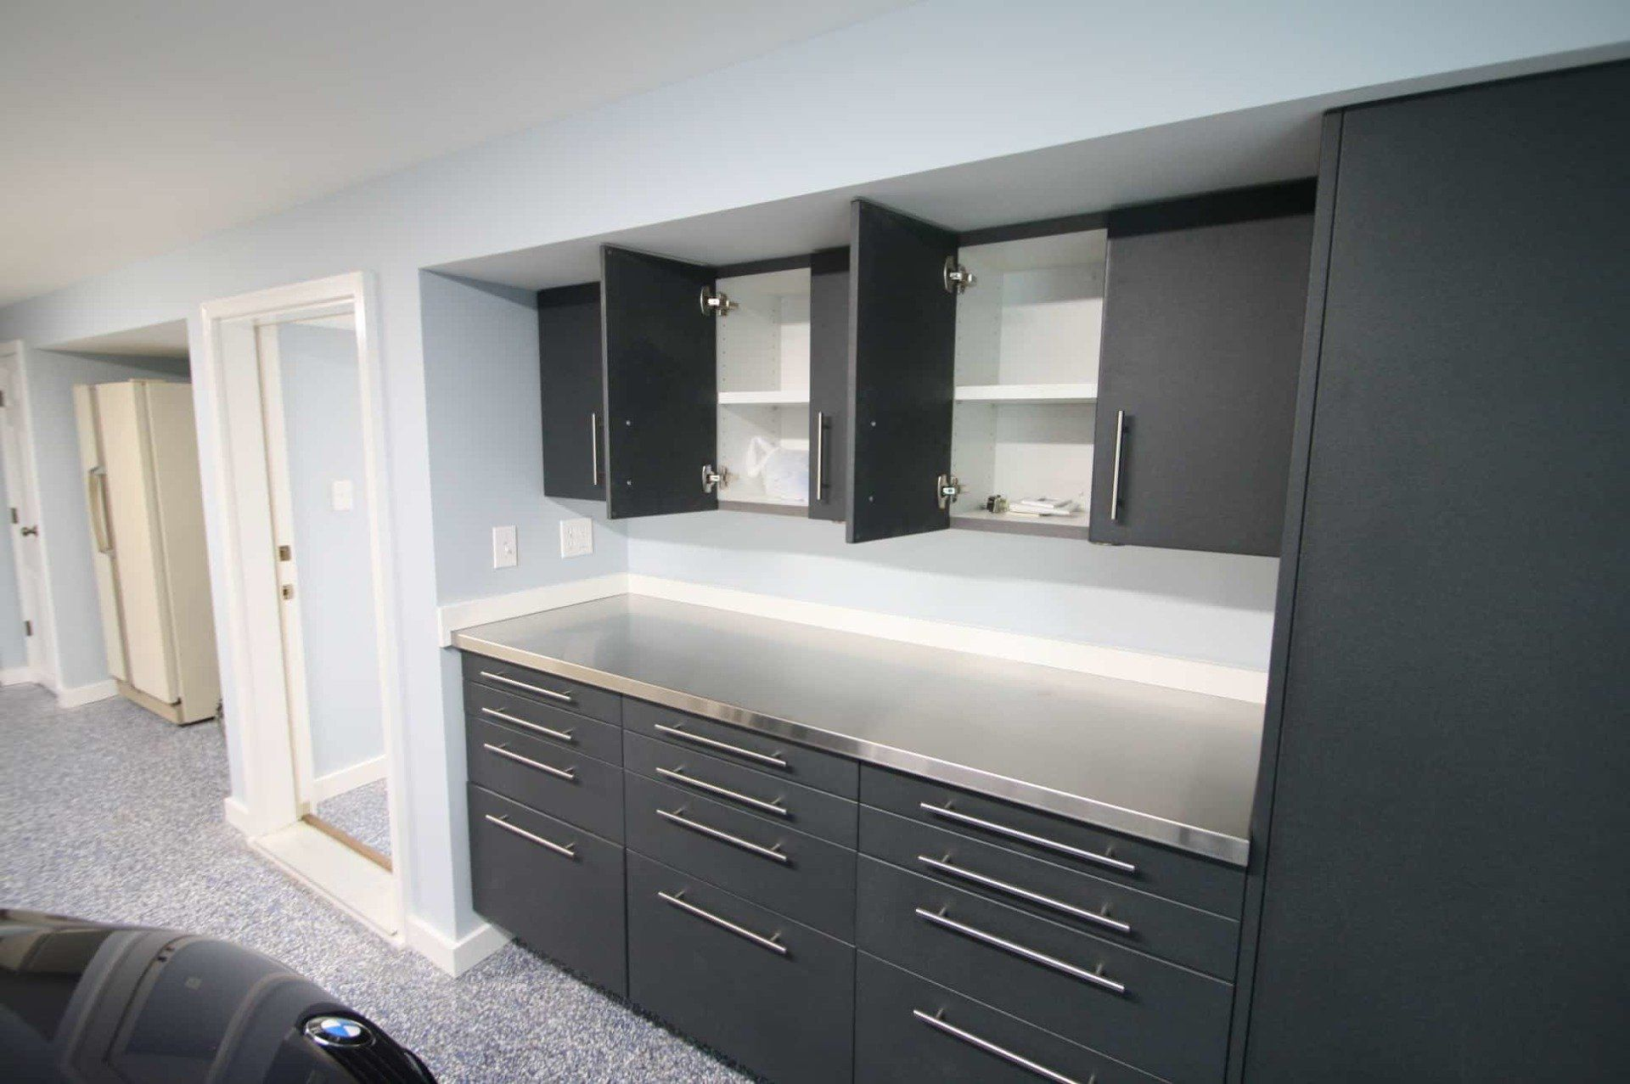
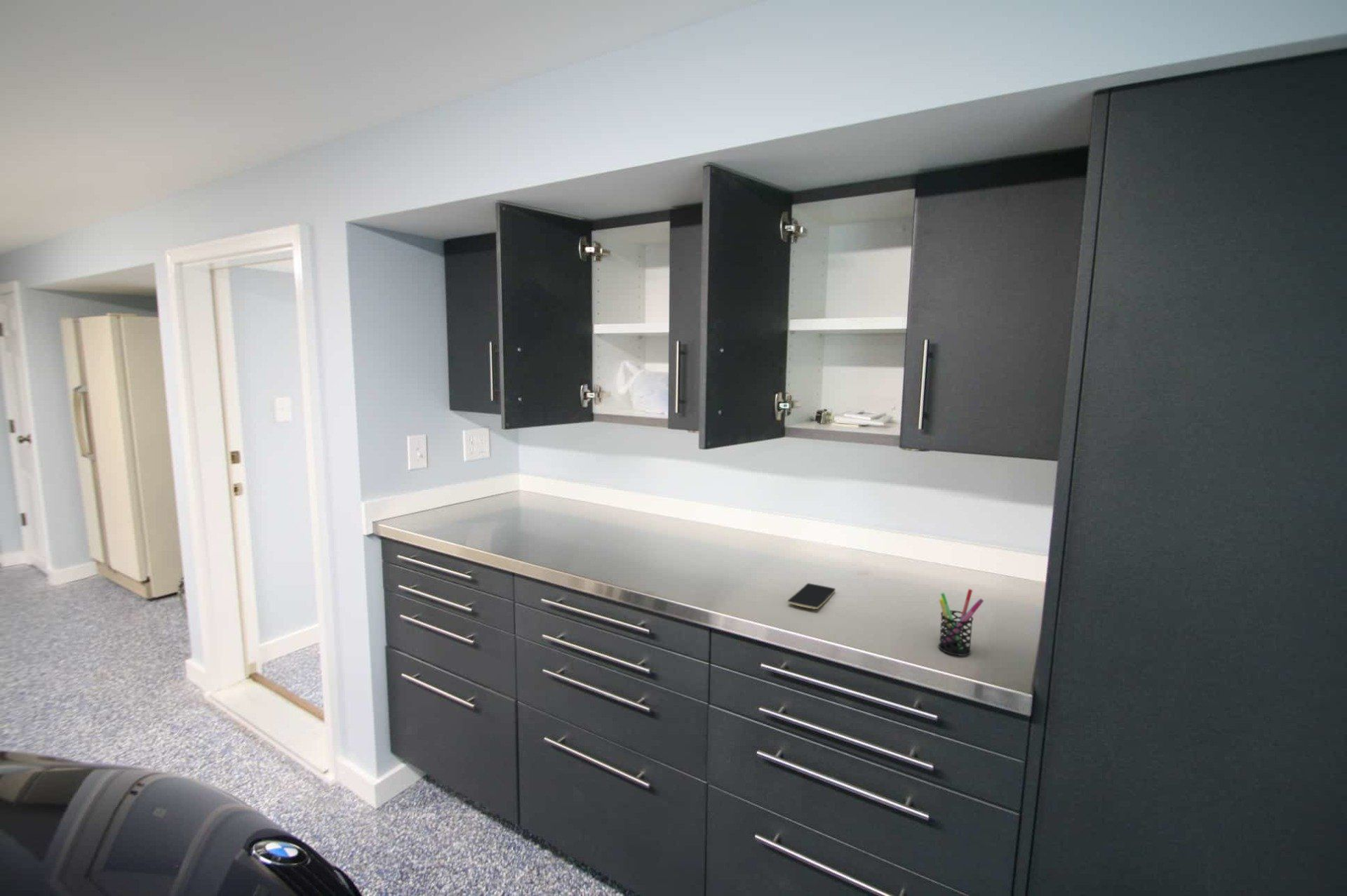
+ pen holder [938,588,984,657]
+ smartphone [787,582,836,610]
